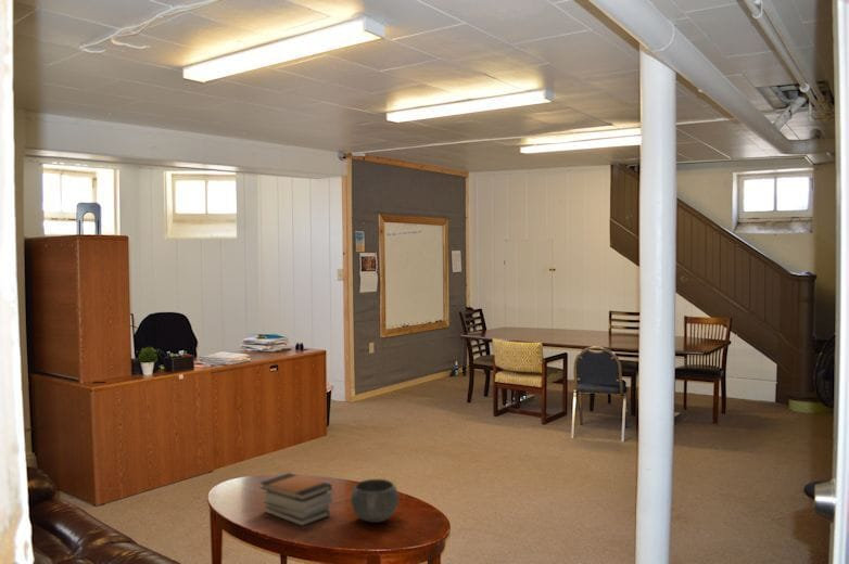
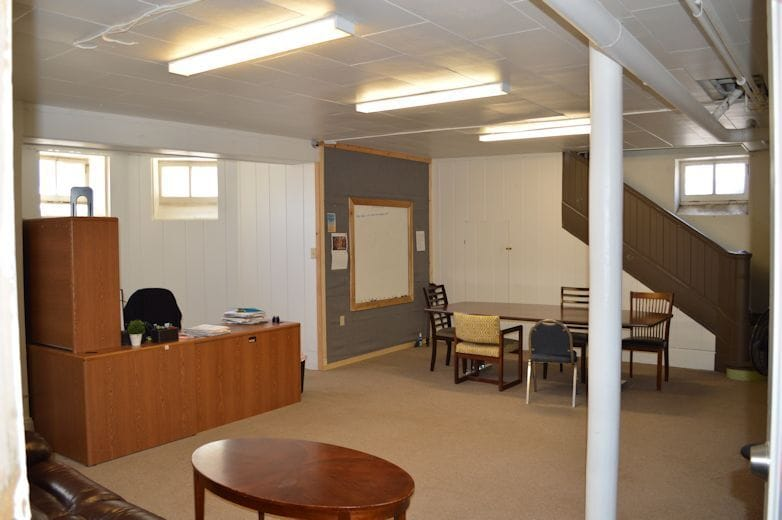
- bowl [350,478,400,524]
- book stack [258,472,333,527]
